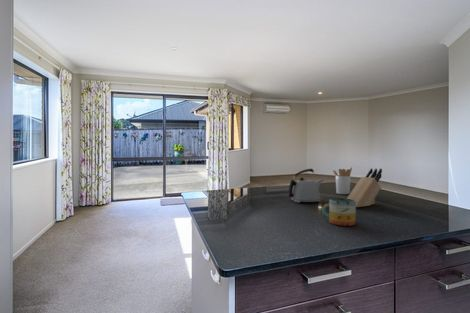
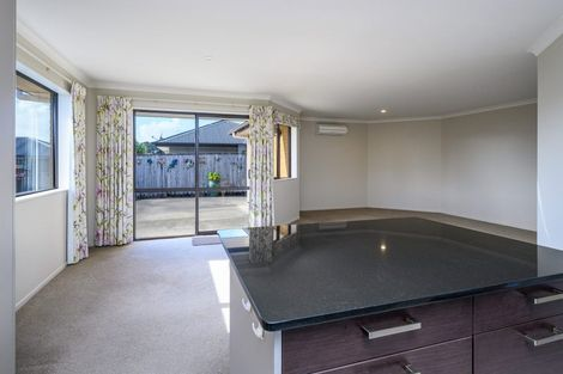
- knife block [346,168,383,208]
- mug [321,197,357,227]
- utensil holder [332,166,353,195]
- kettle [288,168,325,203]
